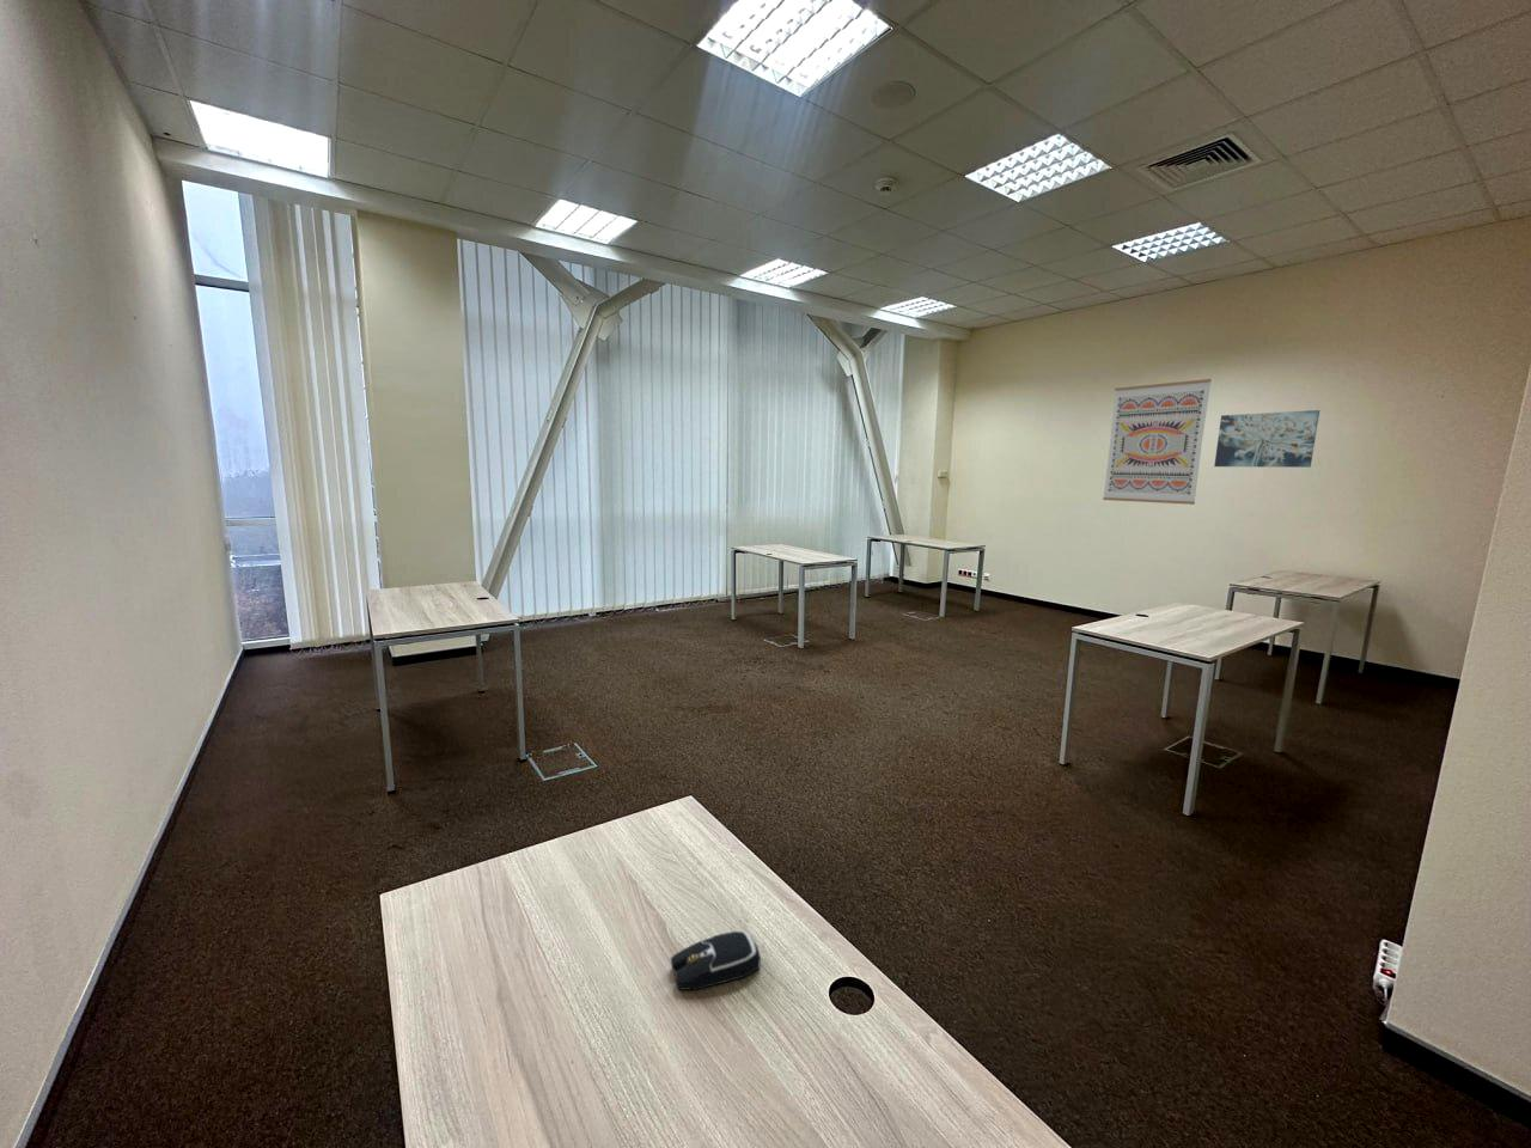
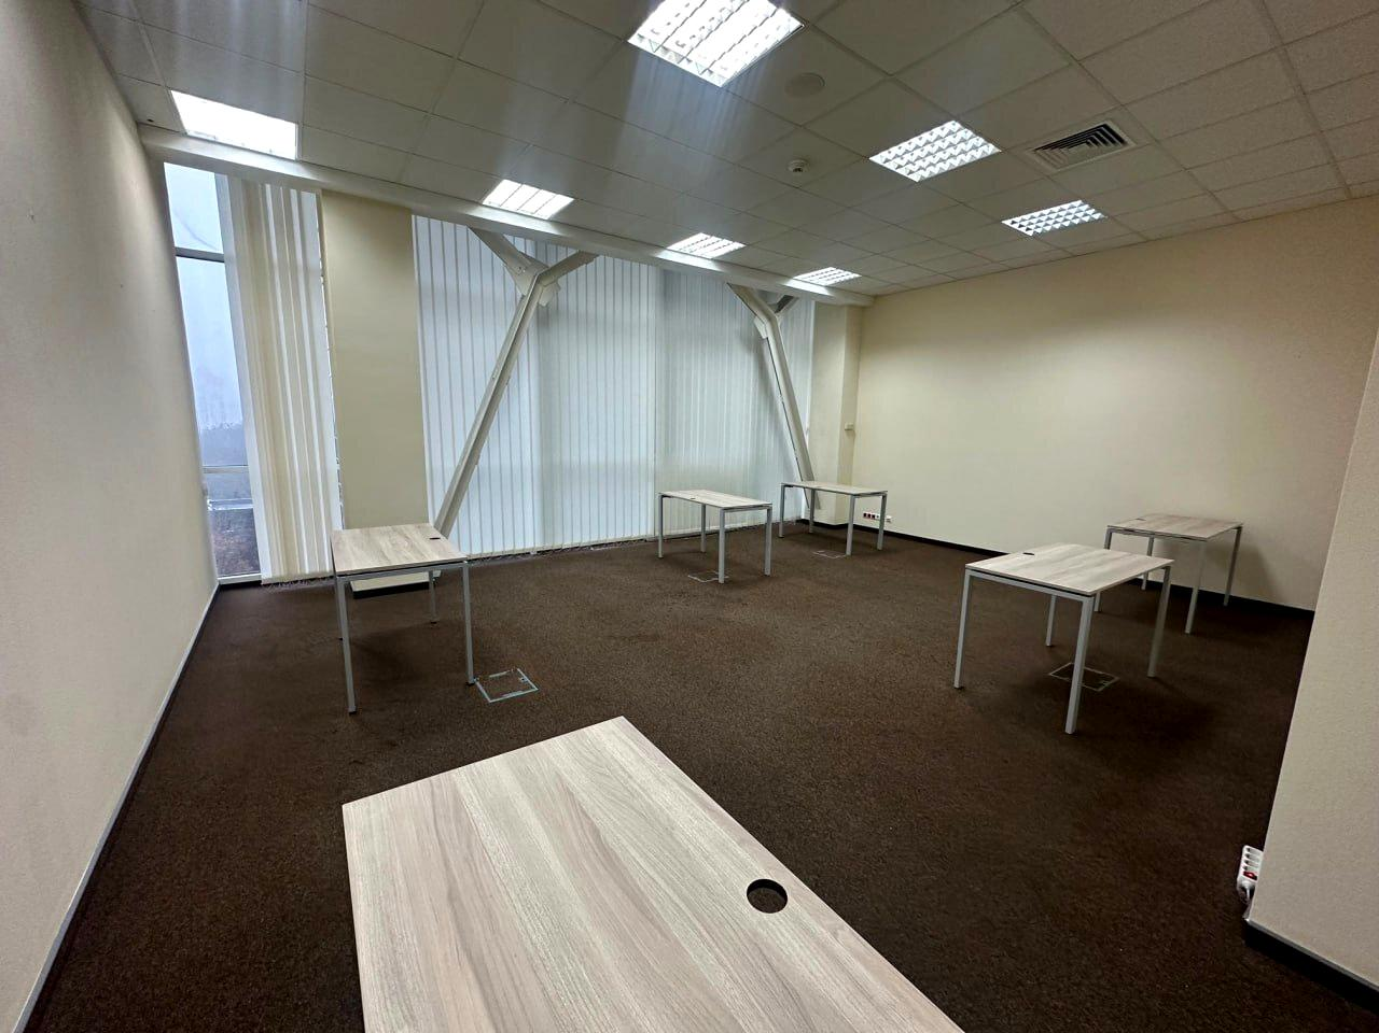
- wall art [1102,377,1212,505]
- computer mouse [670,931,762,991]
- wall art [1213,409,1320,469]
